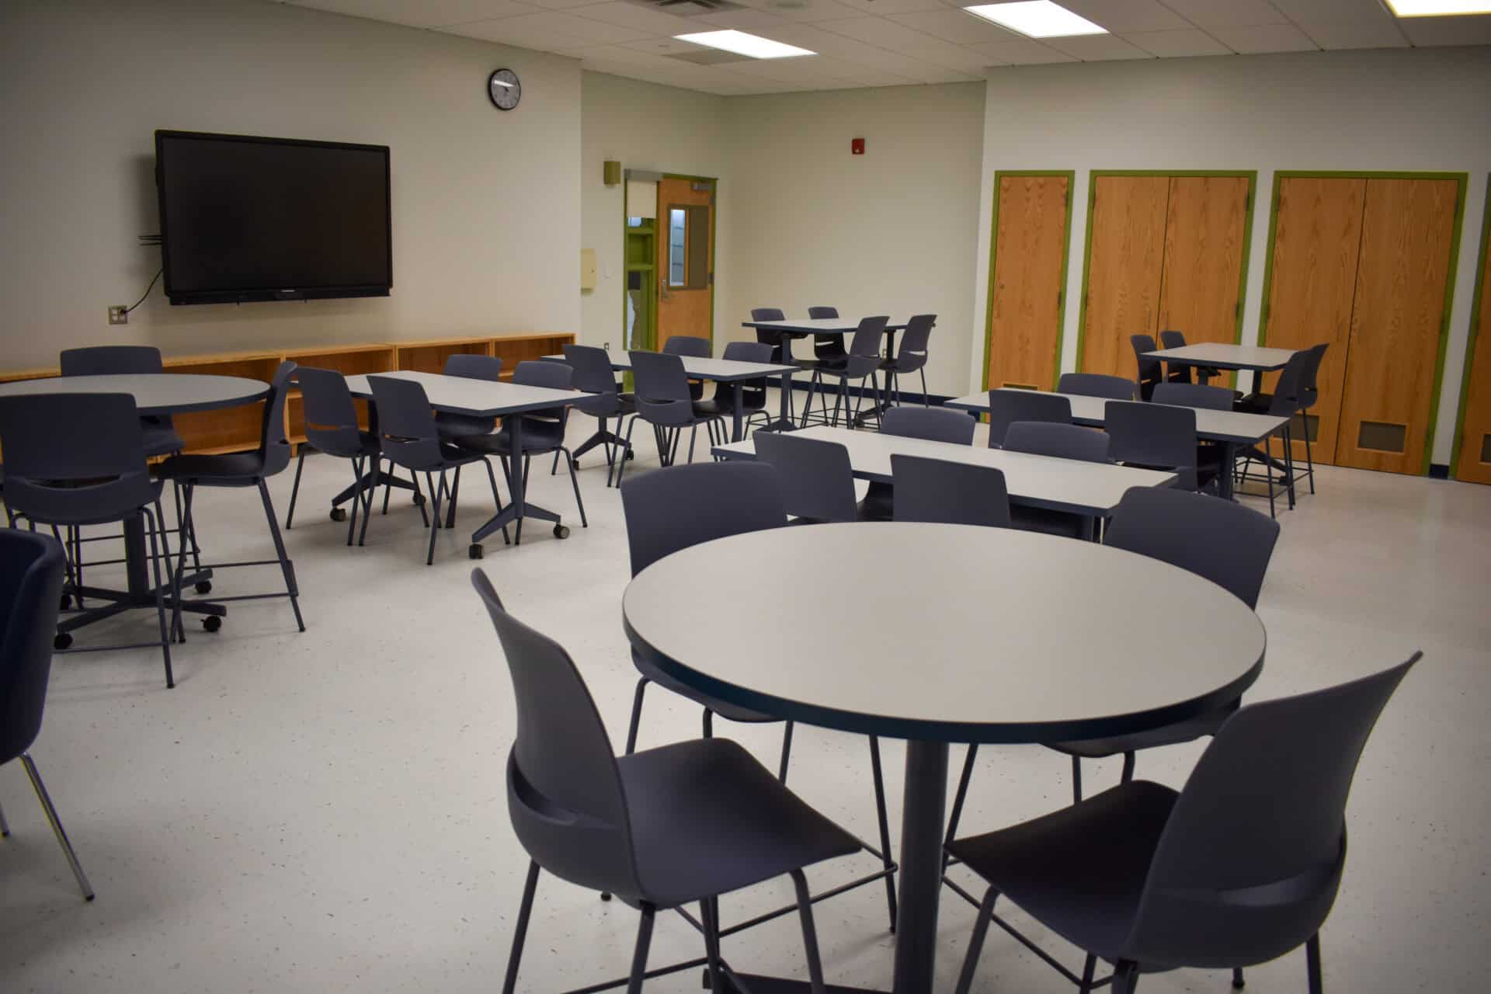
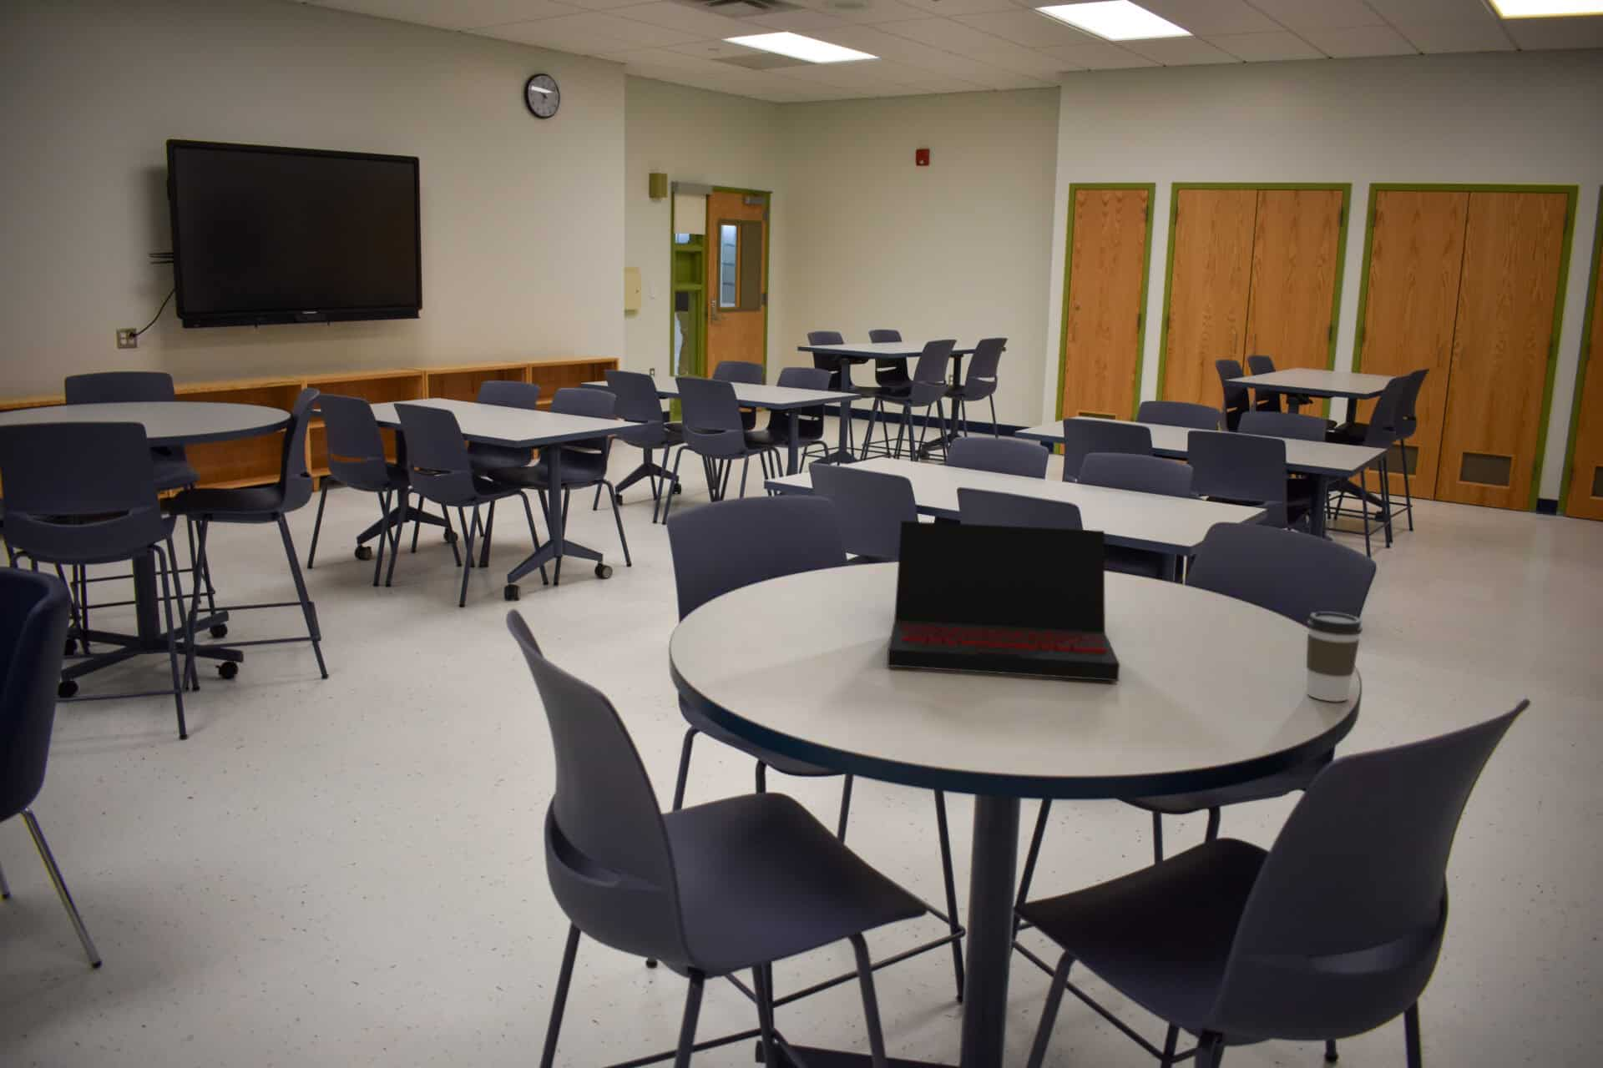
+ laptop [886,520,1120,682]
+ coffee cup [1306,610,1363,702]
